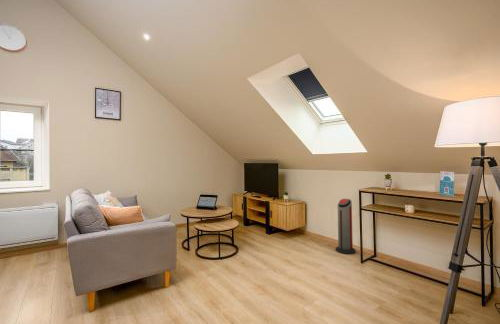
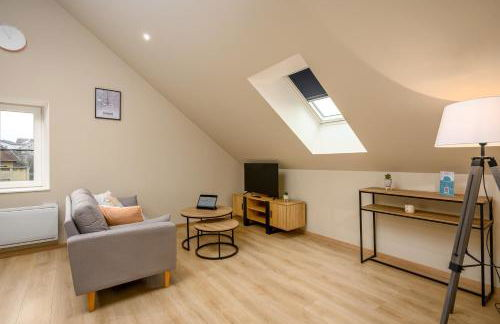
- air purifier [335,198,357,255]
